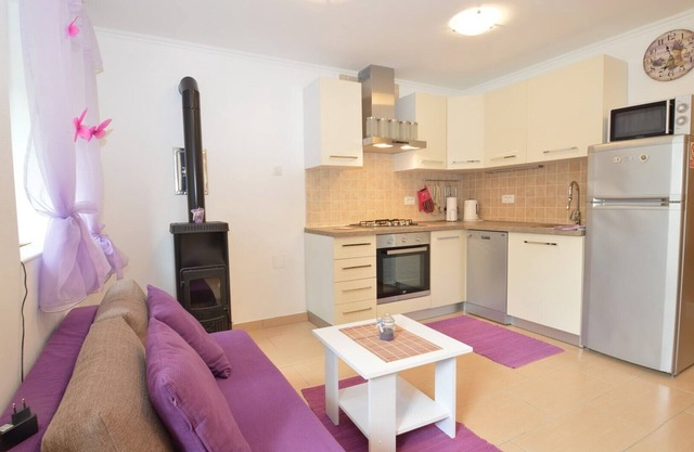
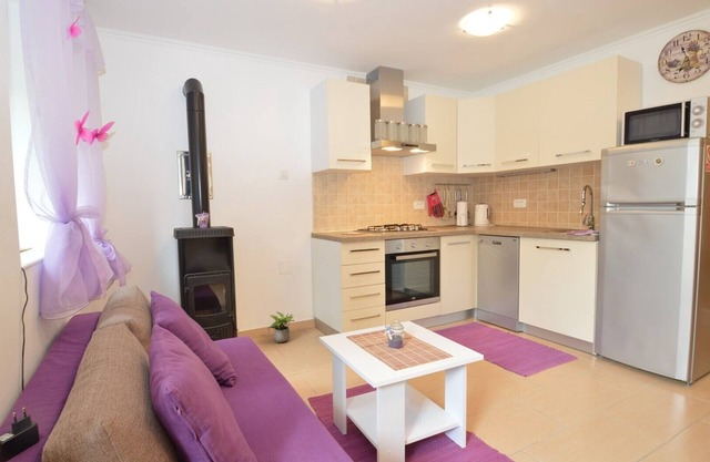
+ potted plant [266,310,295,343]
